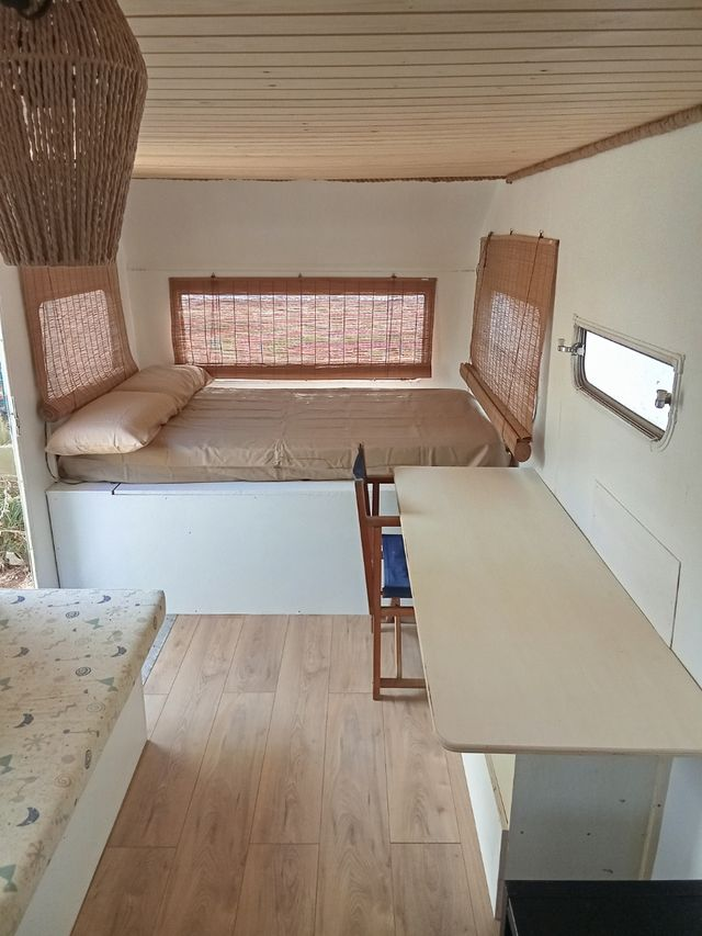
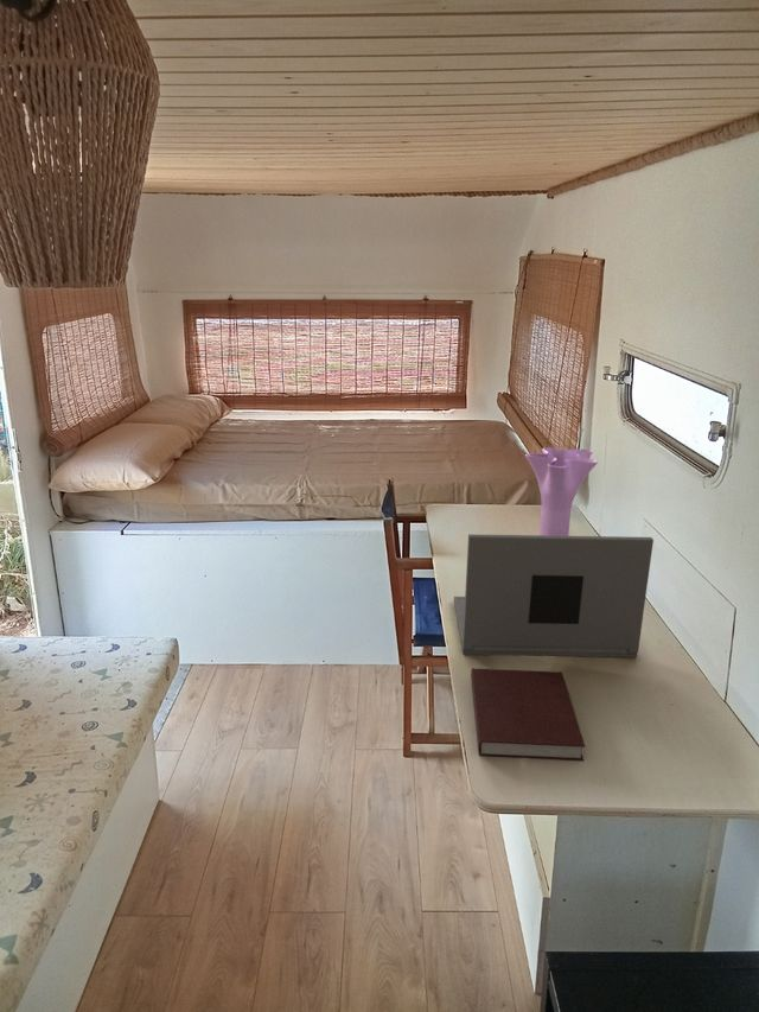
+ notebook [470,667,586,762]
+ laptop [453,534,655,658]
+ vase [524,446,599,536]
